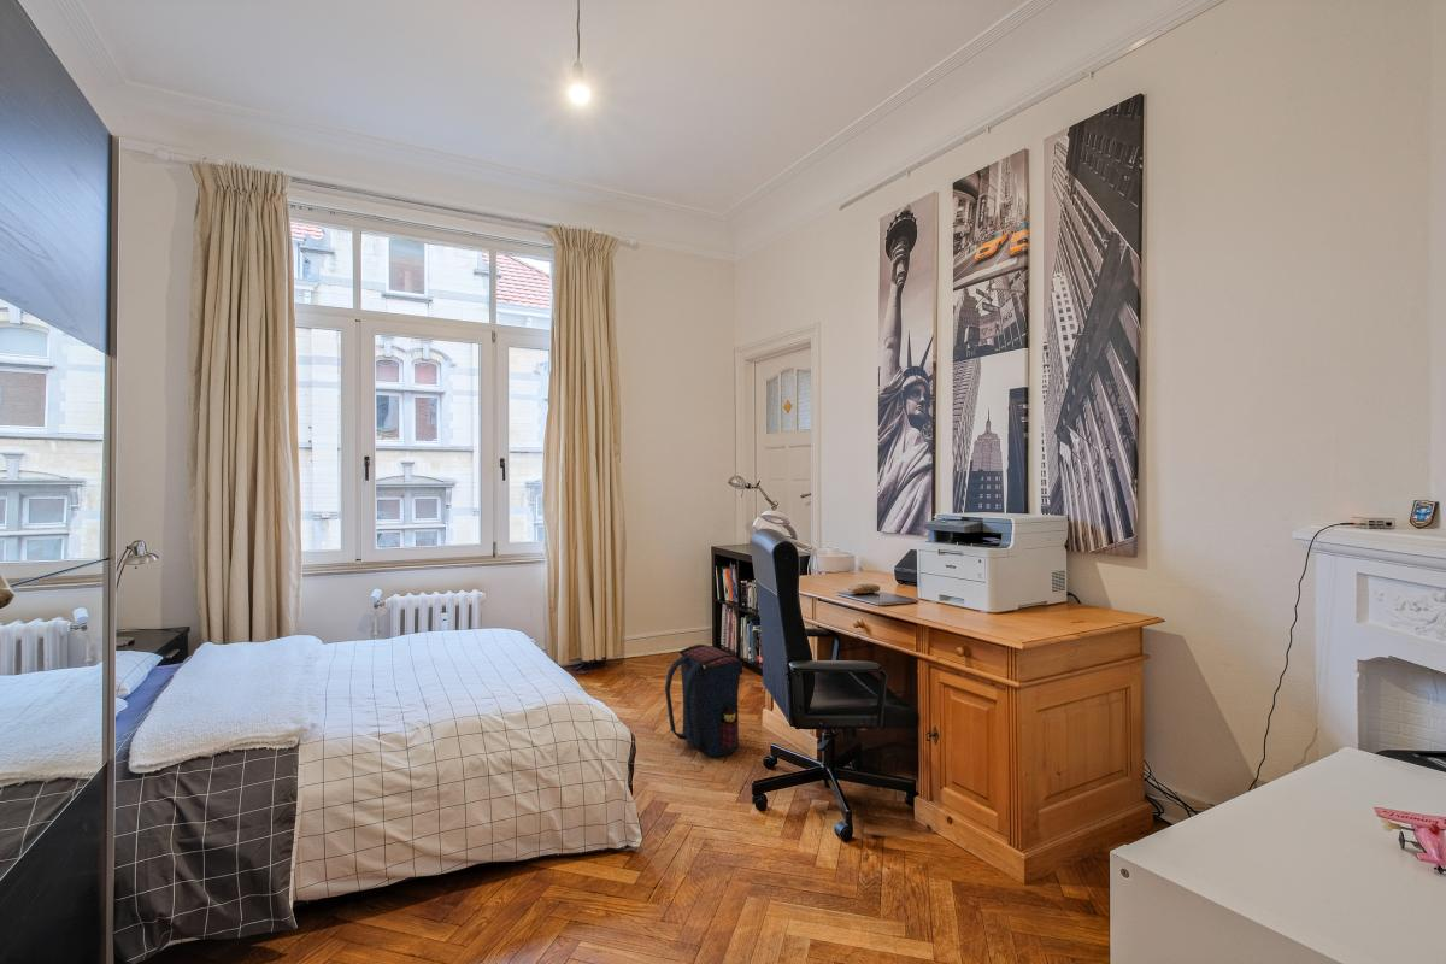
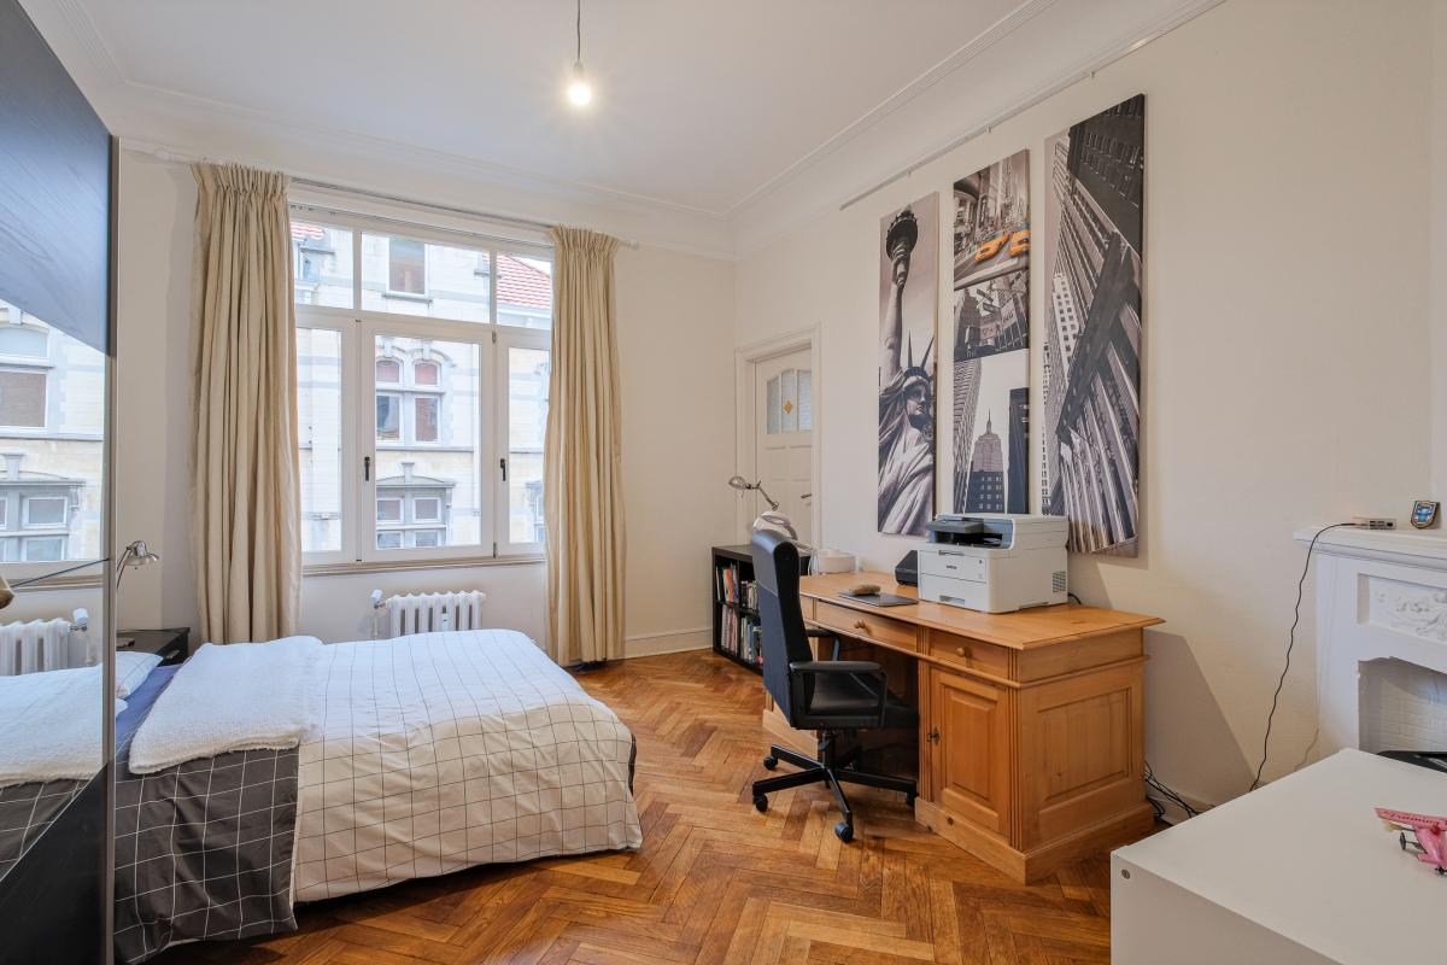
- satchel [664,643,743,758]
